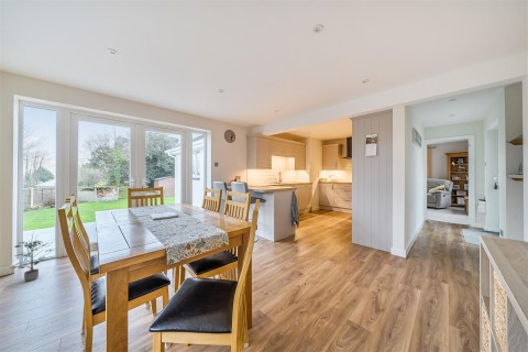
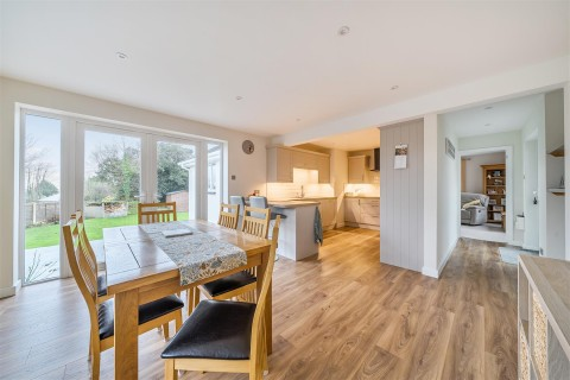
- potted plant [10,239,45,282]
